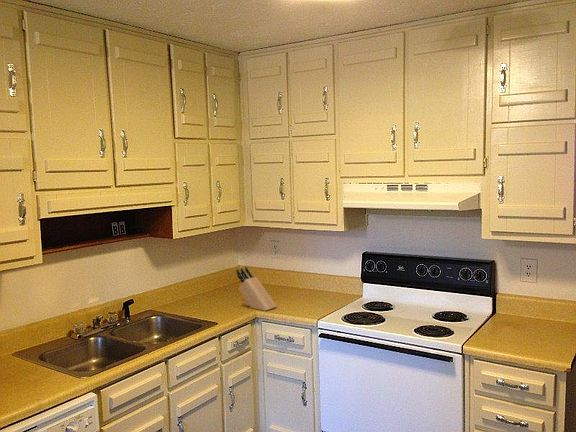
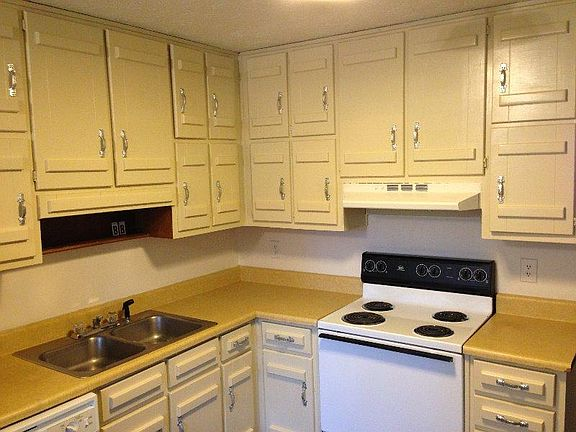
- knife block [235,266,278,312]
